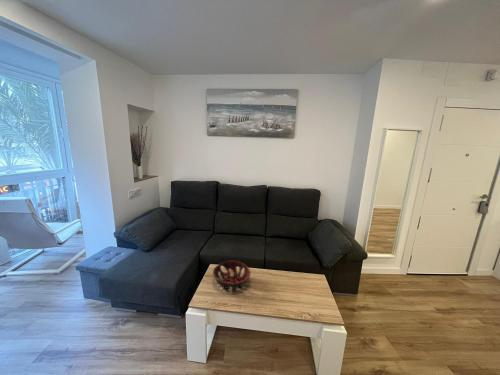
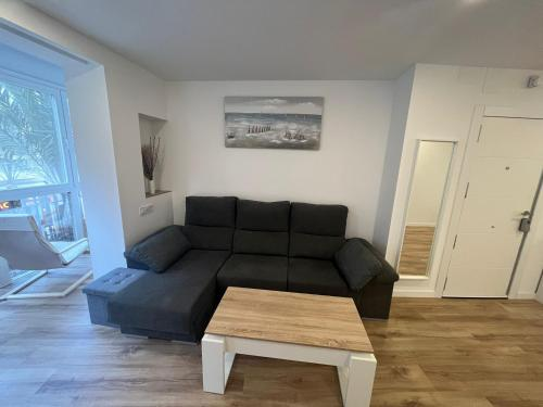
- decorative bowl [212,260,252,290]
